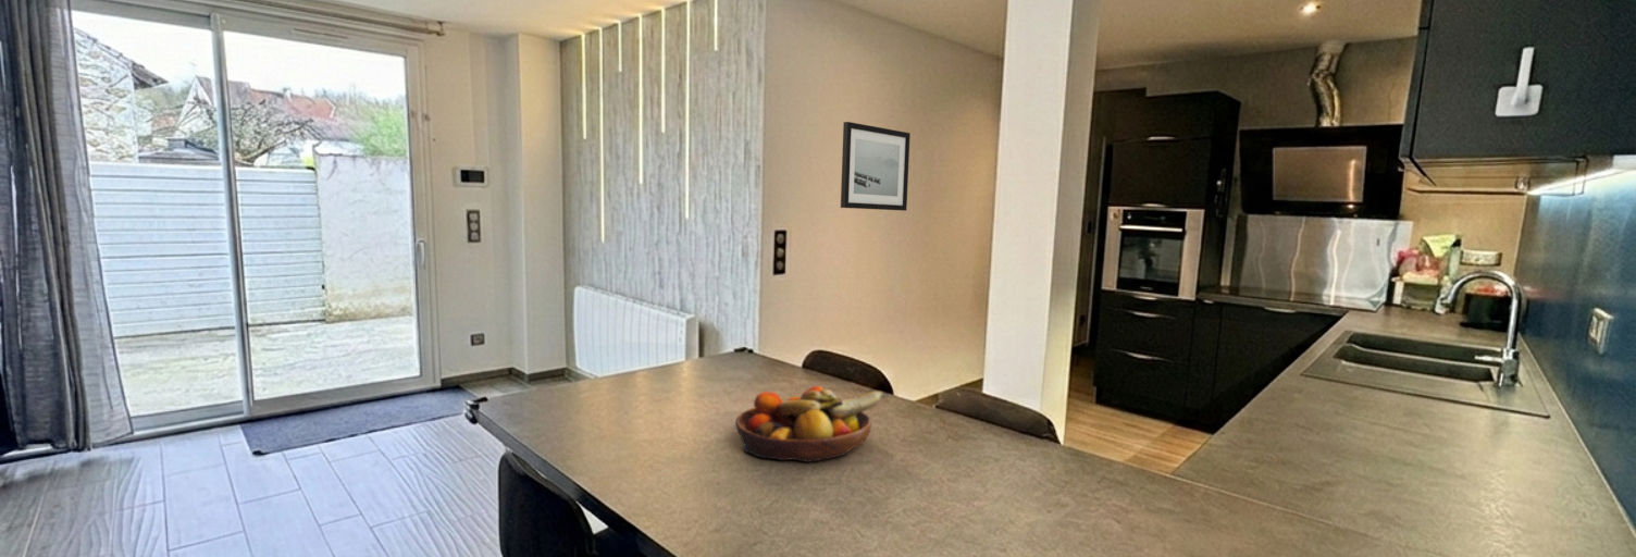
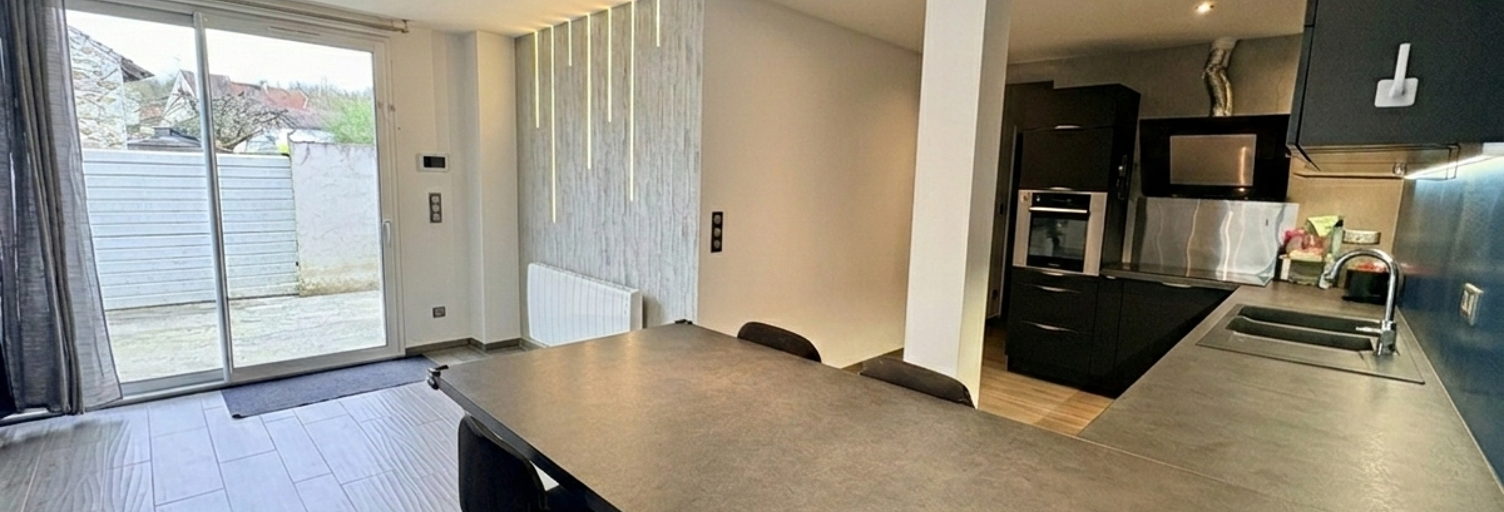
- fruit bowl [734,385,884,463]
- wall art [840,121,912,212]
